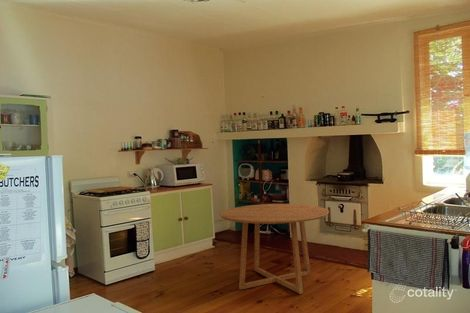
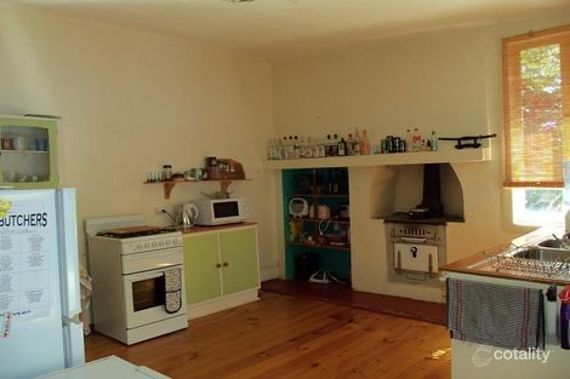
- dining table [219,203,330,295]
